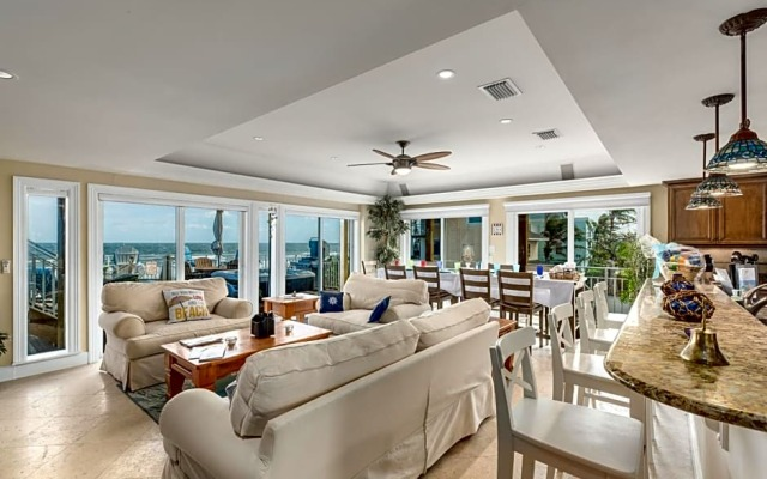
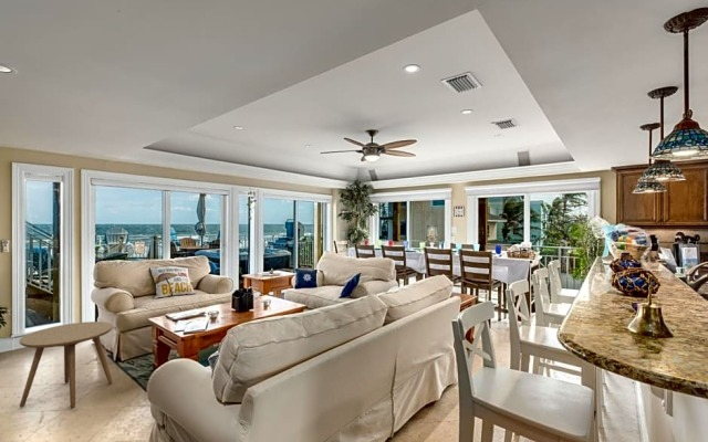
+ side table [19,320,114,409]
